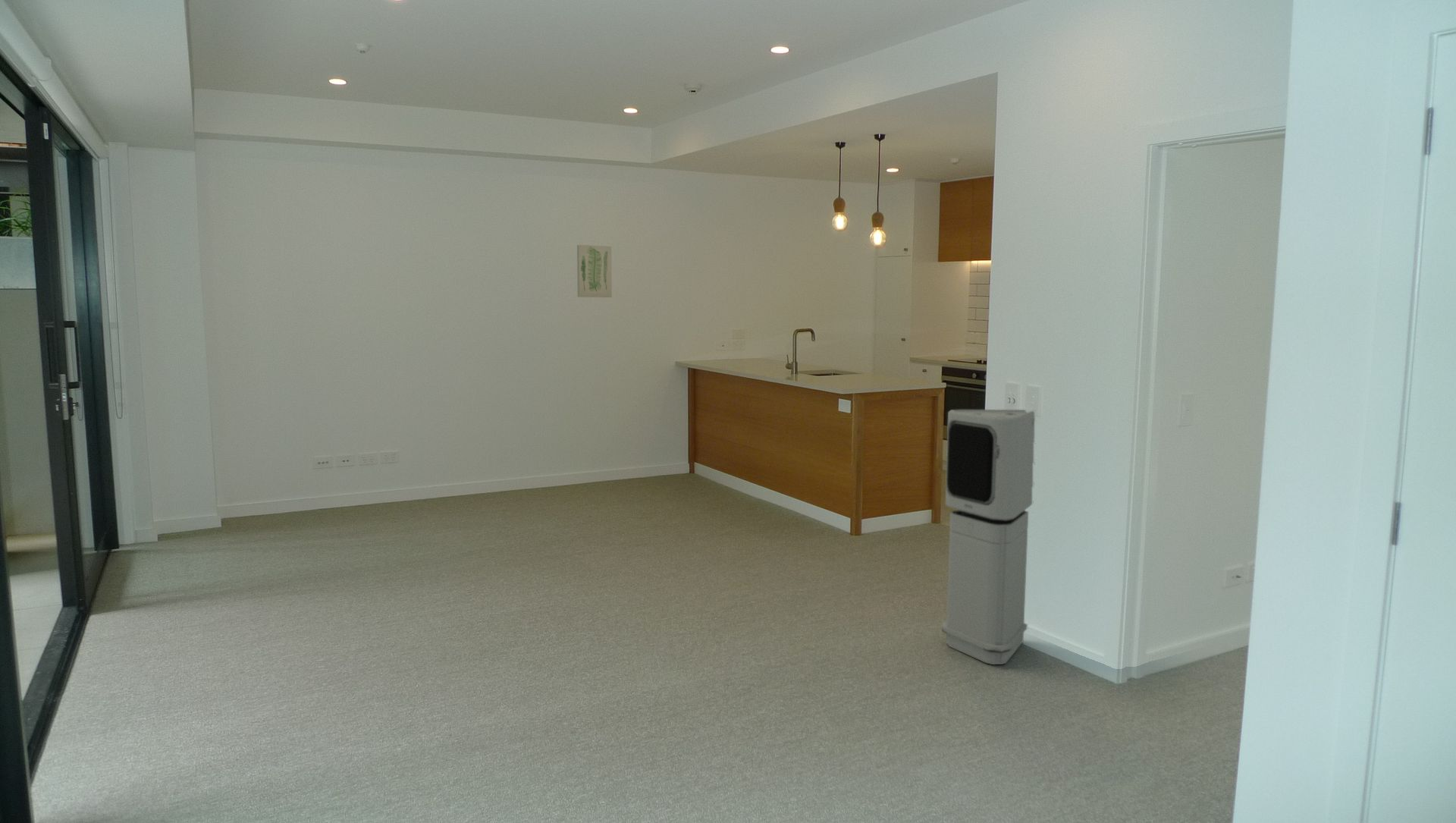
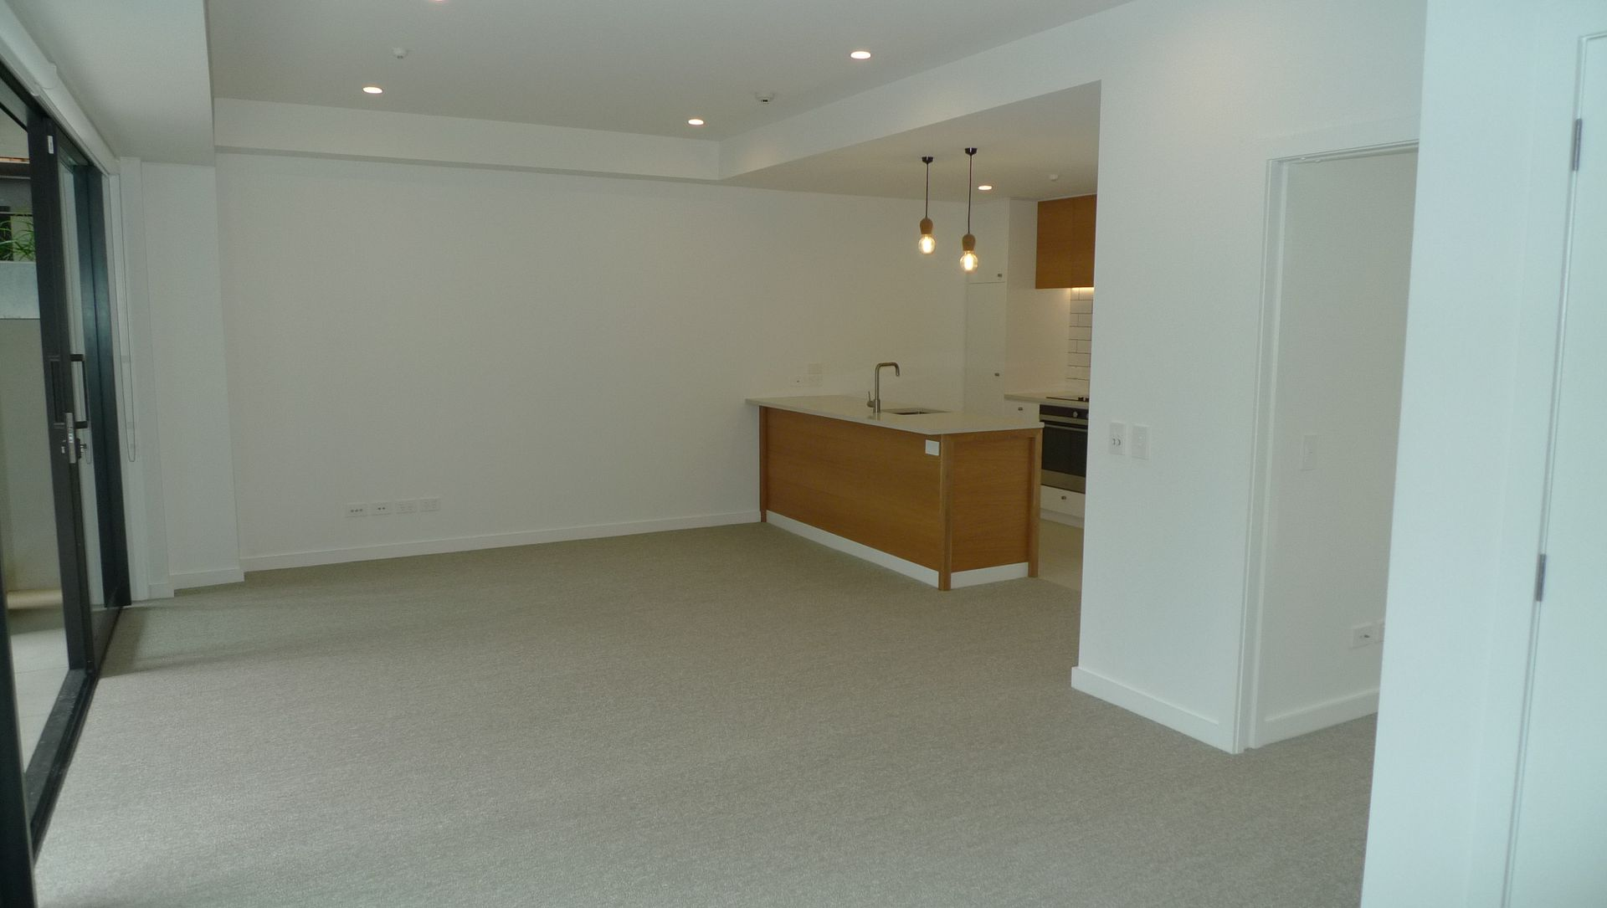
- air purifier [940,409,1036,665]
- wall art [576,244,613,298]
